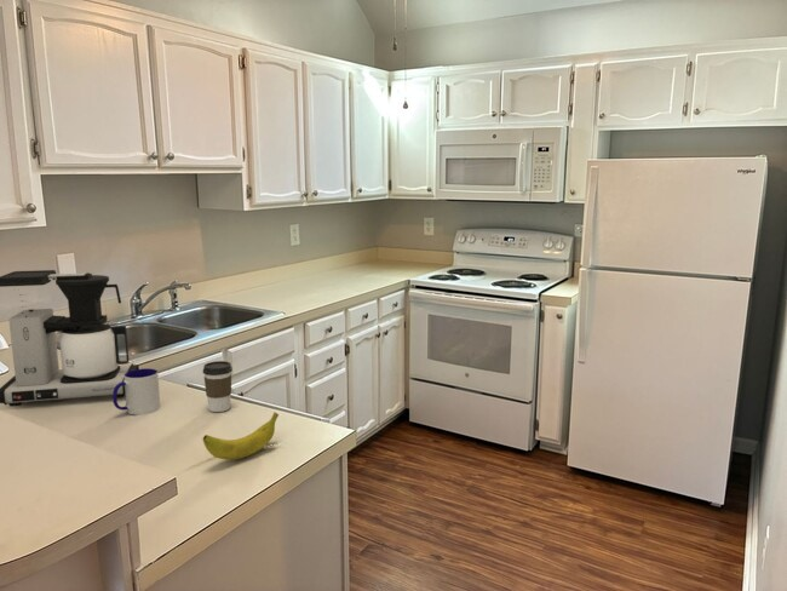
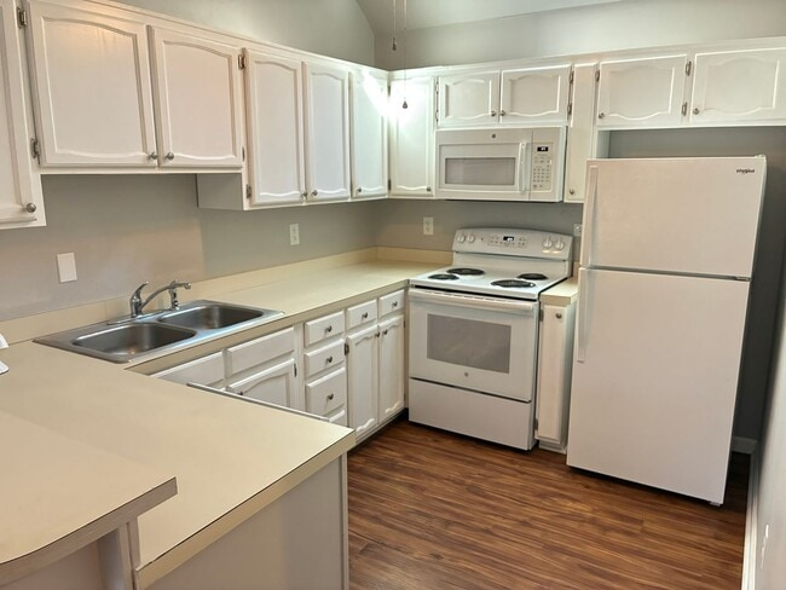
- coffee maker [0,269,140,407]
- coffee cup [202,360,234,413]
- mug [111,367,161,417]
- banana [202,411,280,460]
